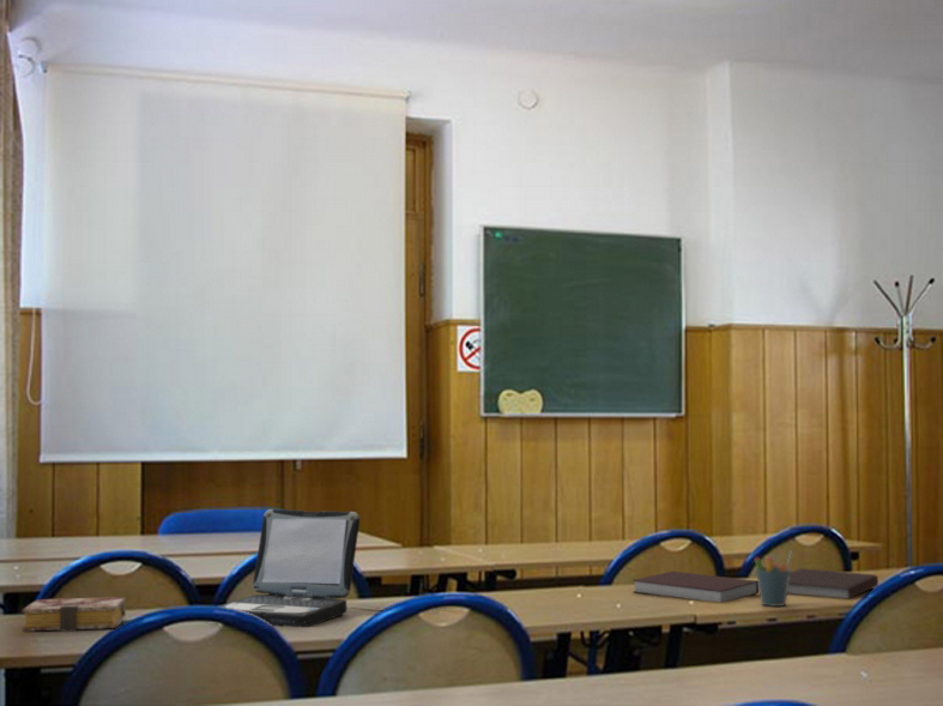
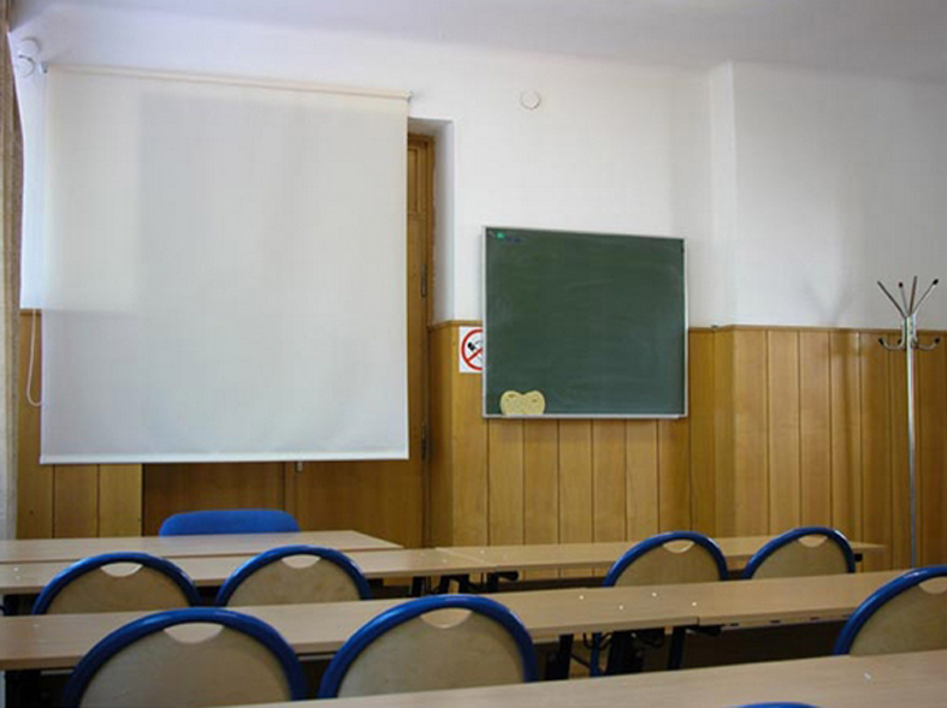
- book [20,596,127,633]
- notebook [787,567,879,599]
- laptop [218,508,361,628]
- pen holder [752,550,793,608]
- notebook [631,571,760,603]
